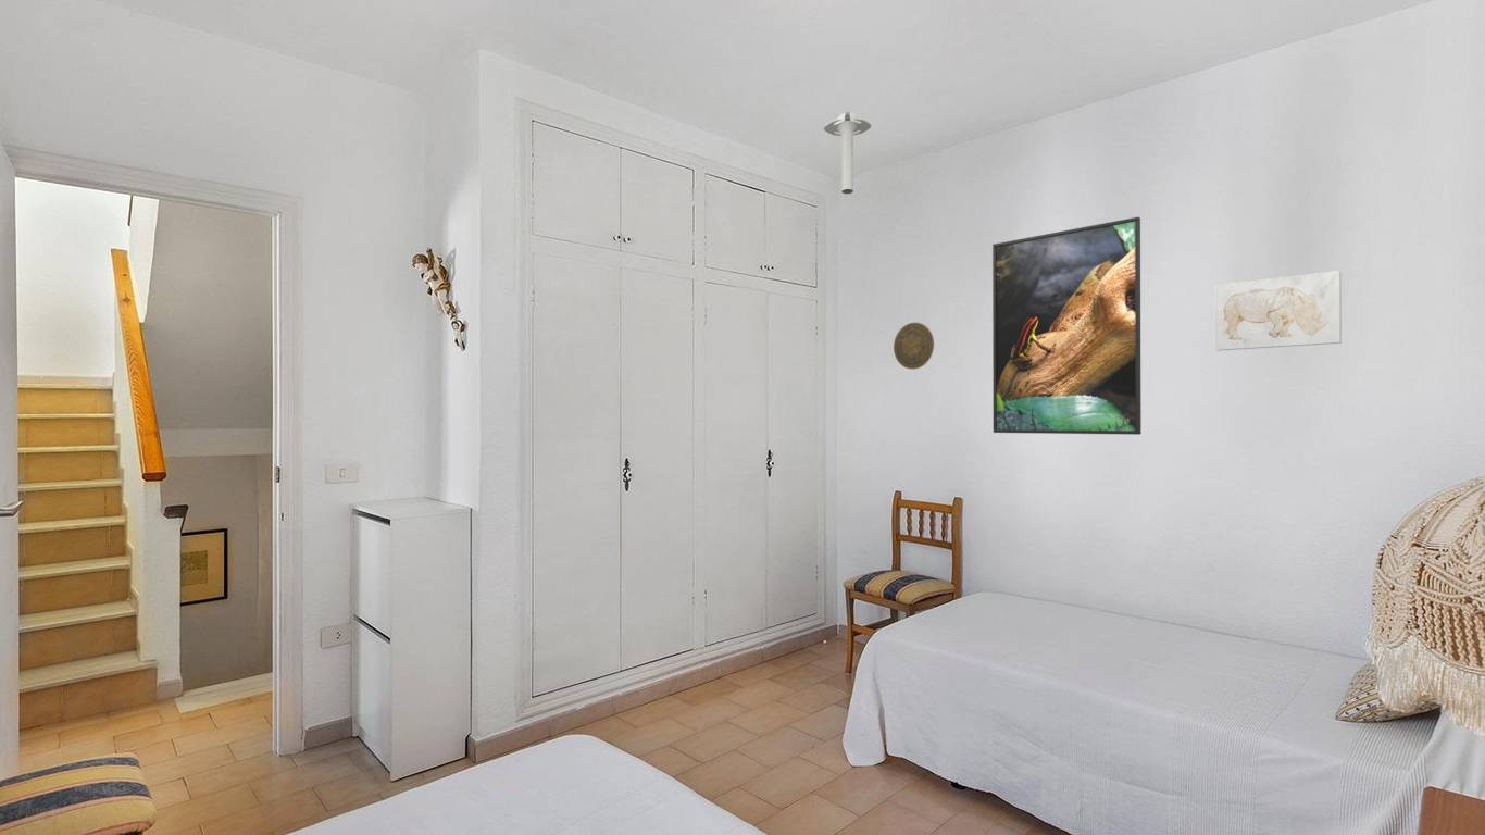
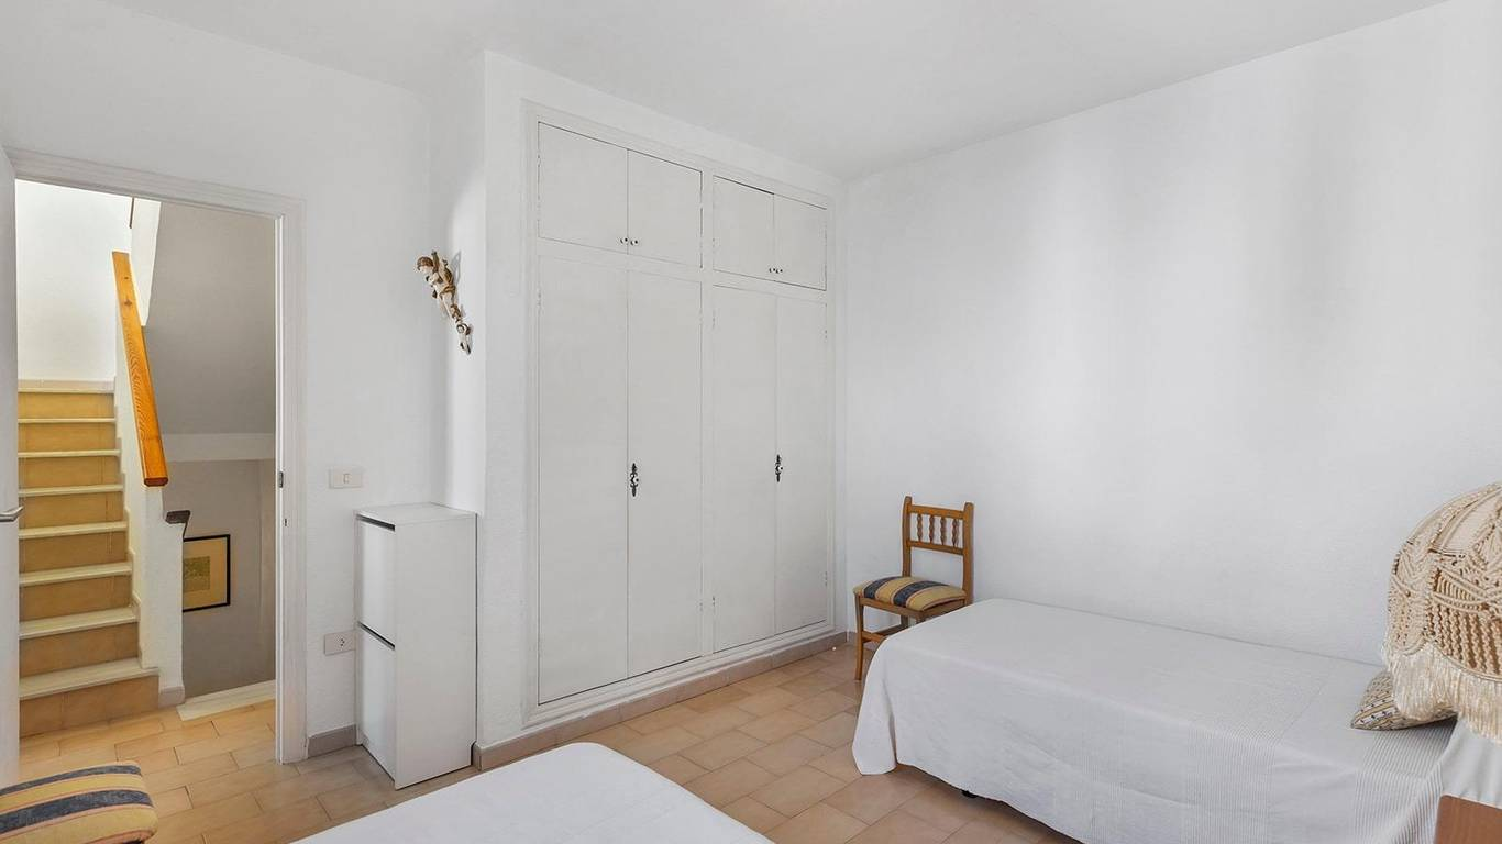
- wall art [1214,270,1343,352]
- ceiling light [823,111,872,195]
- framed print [991,216,1143,436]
- decorative plate [893,322,935,371]
